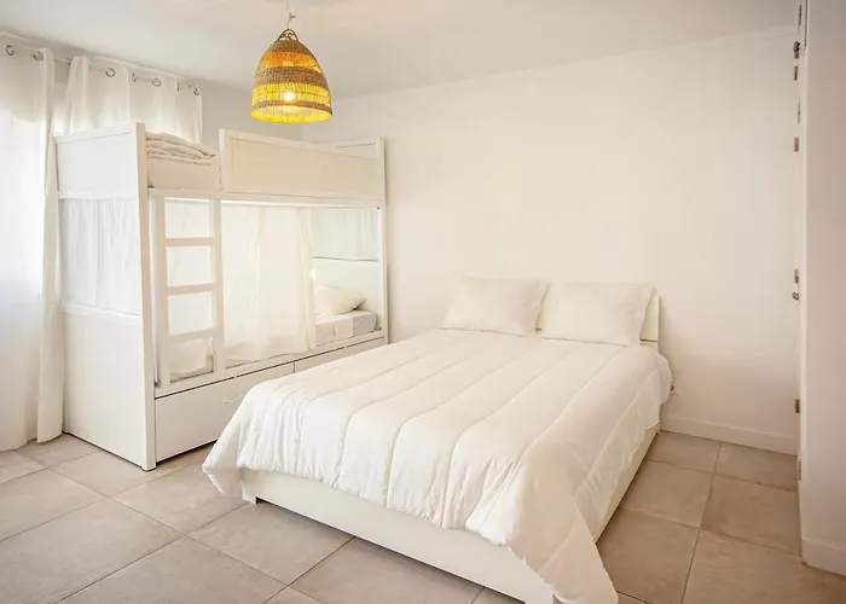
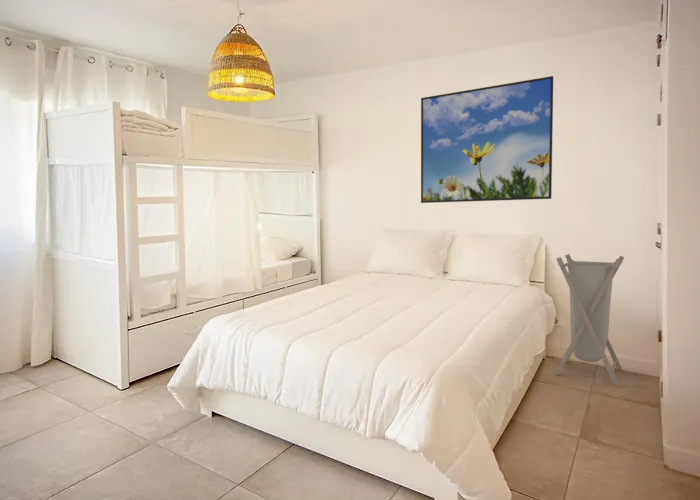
+ laundry hamper [554,253,625,385]
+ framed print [420,75,554,204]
